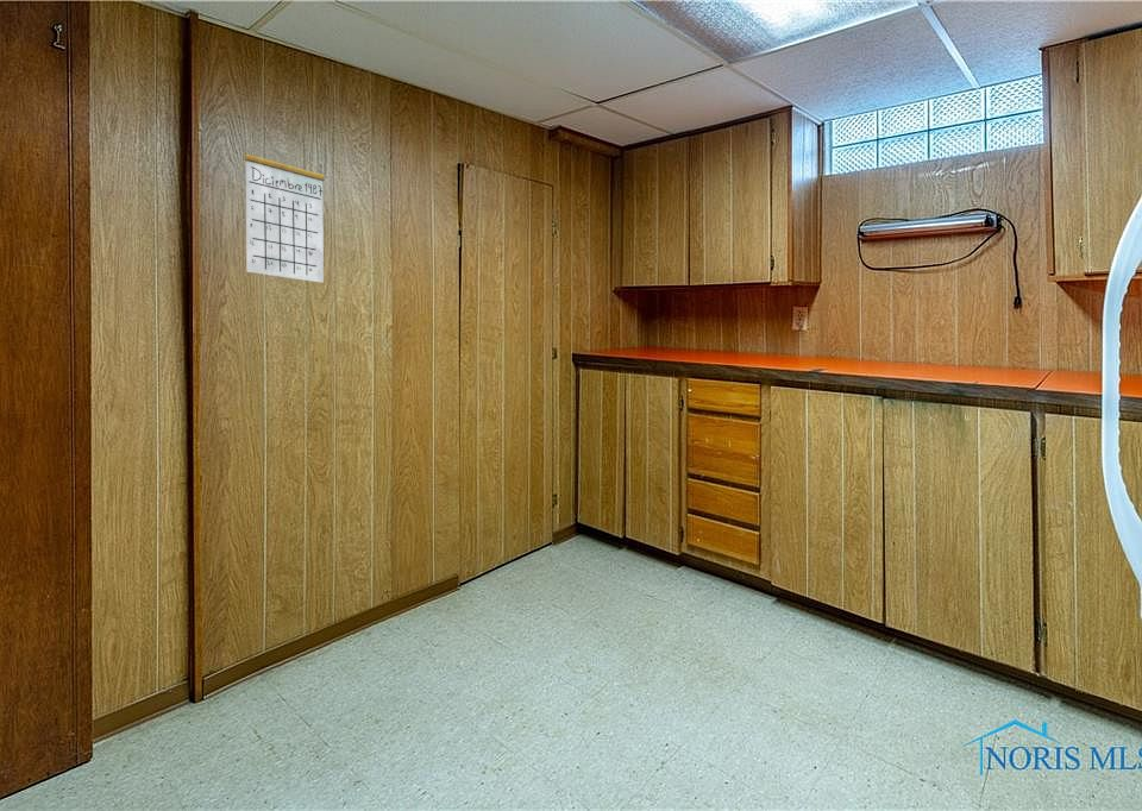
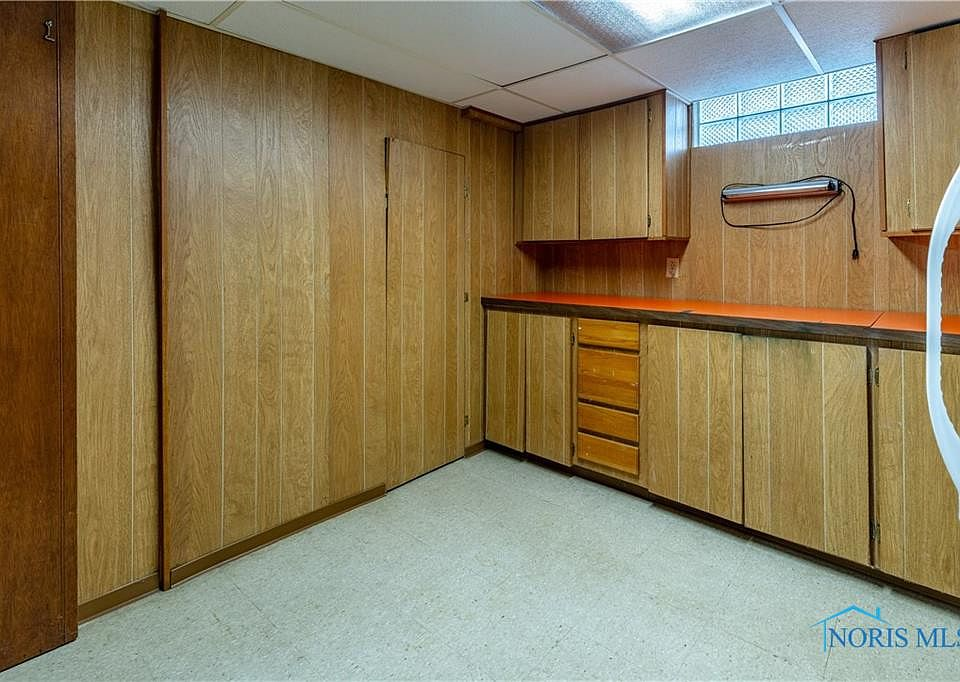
- calendar [243,138,326,284]
